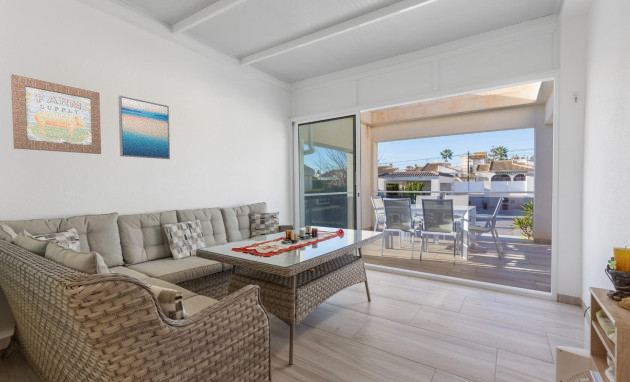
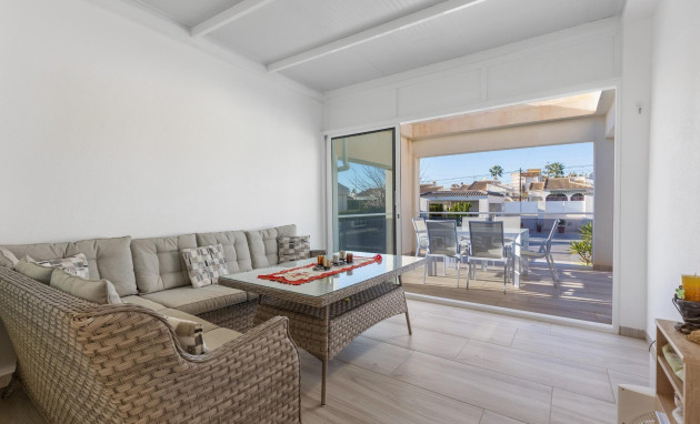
- wall art [10,73,102,155]
- wall art [117,95,171,160]
